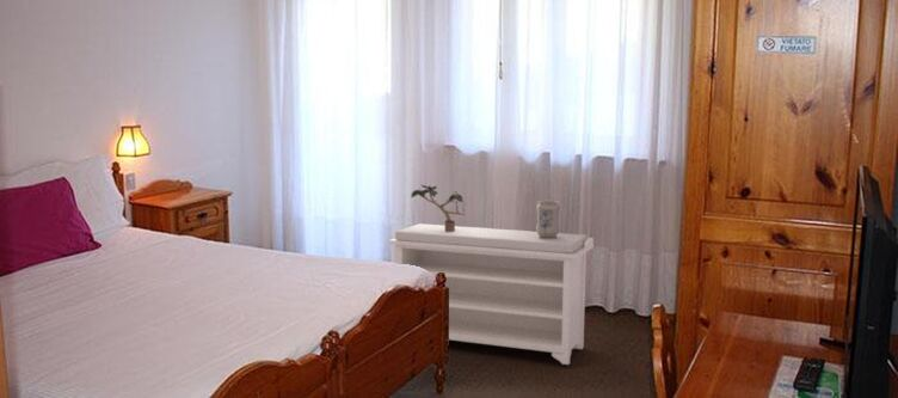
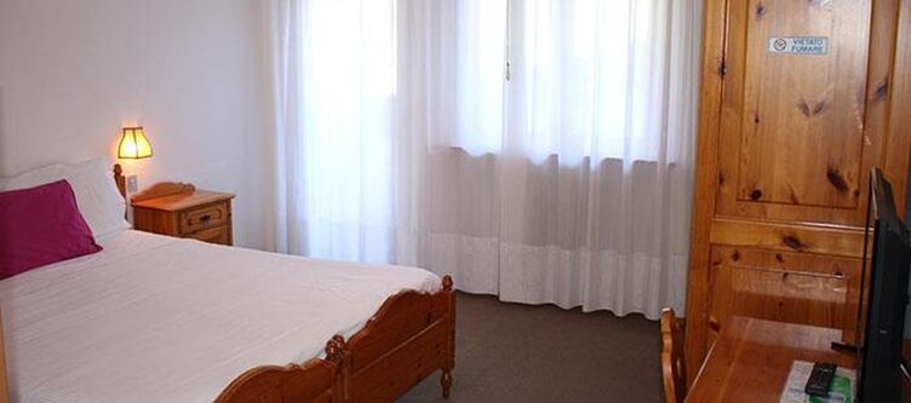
- potted plant [410,183,467,232]
- bench [388,222,595,366]
- vase [535,200,561,239]
